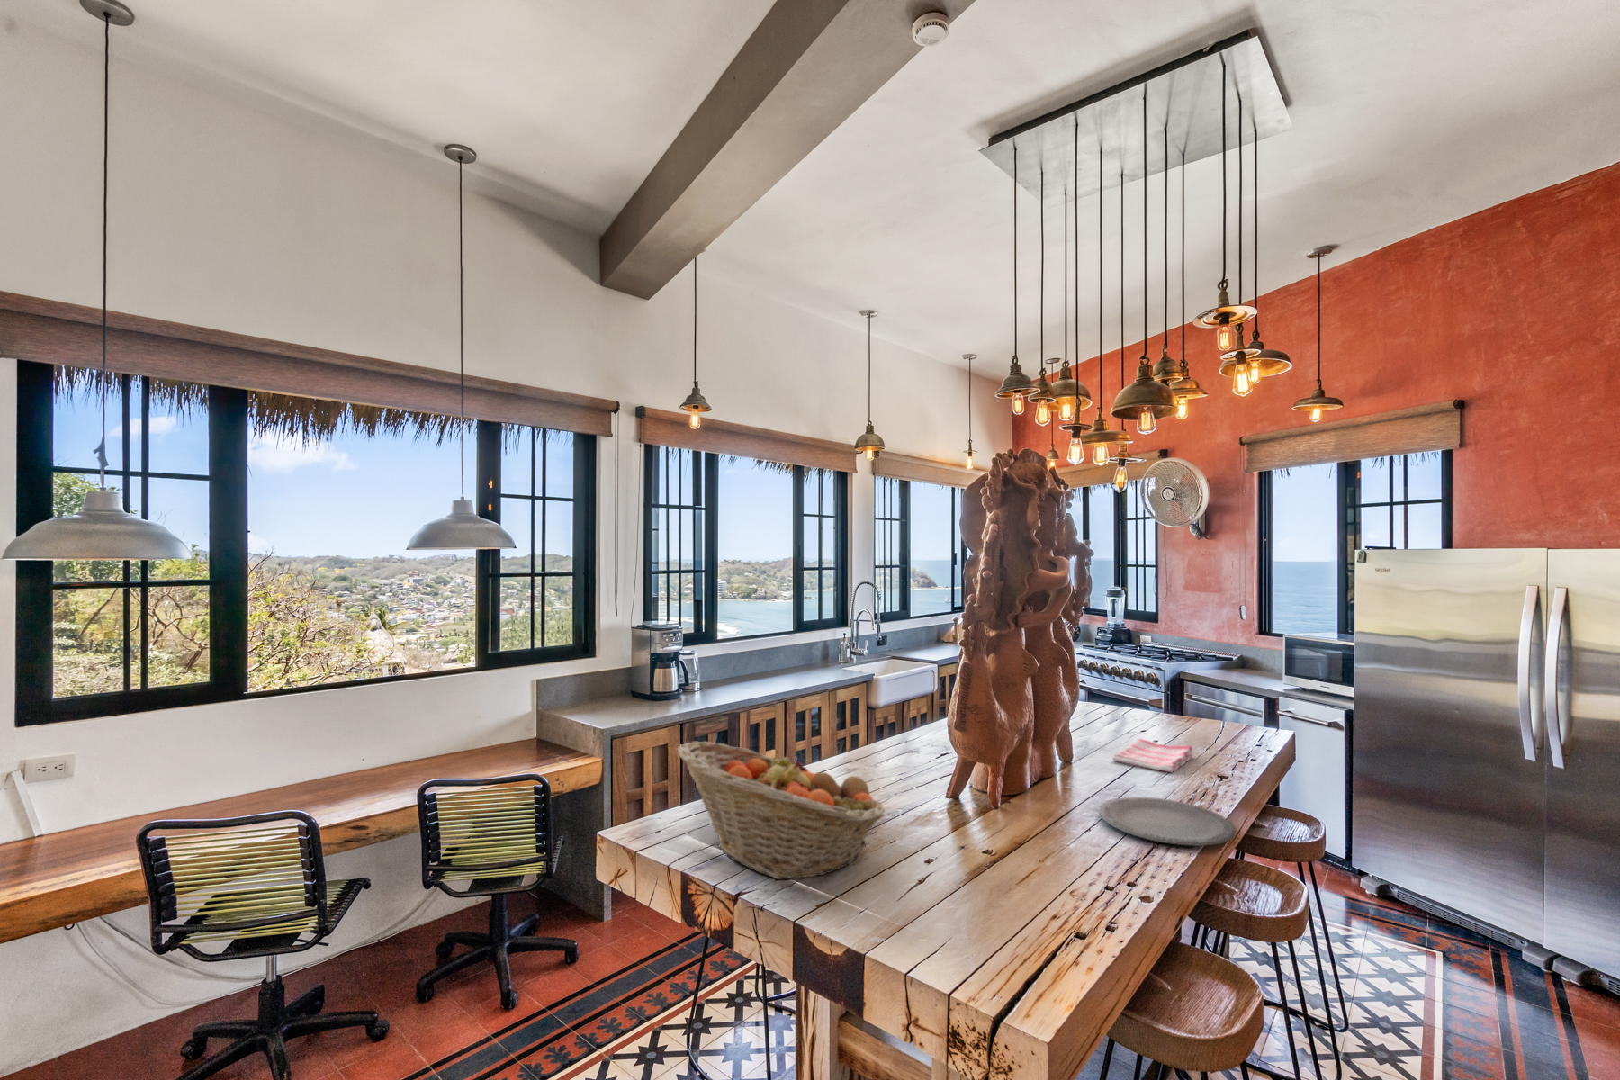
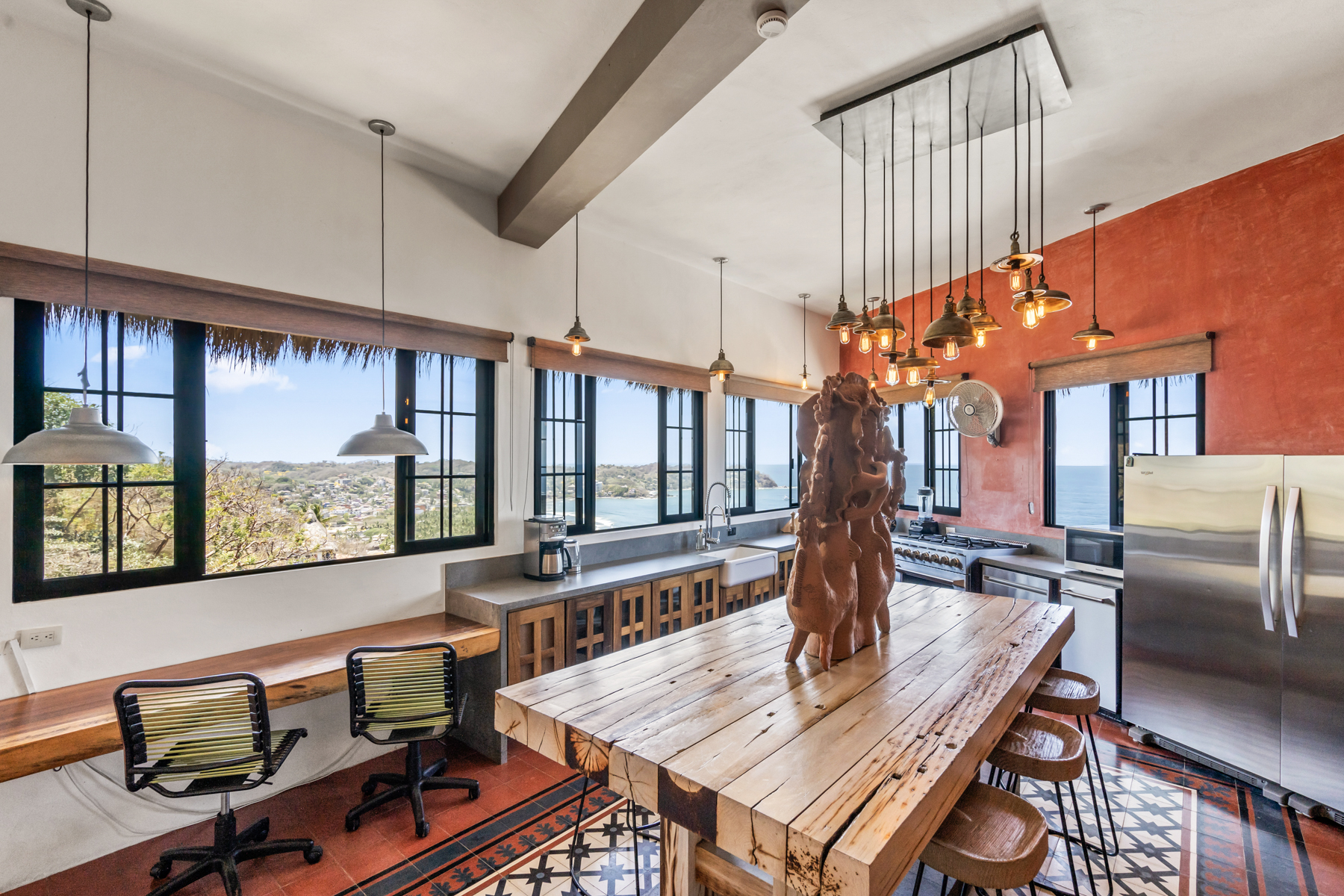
- dish towel [1111,738,1193,774]
- plate [1099,797,1237,847]
- fruit basket [676,741,886,880]
